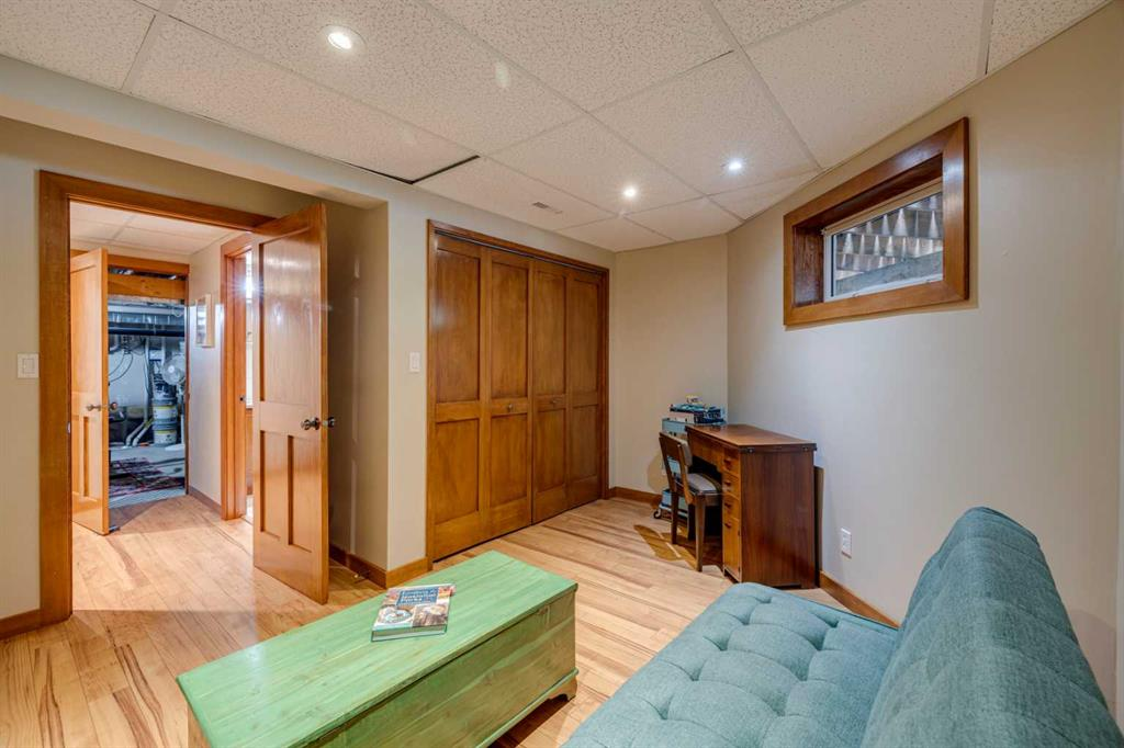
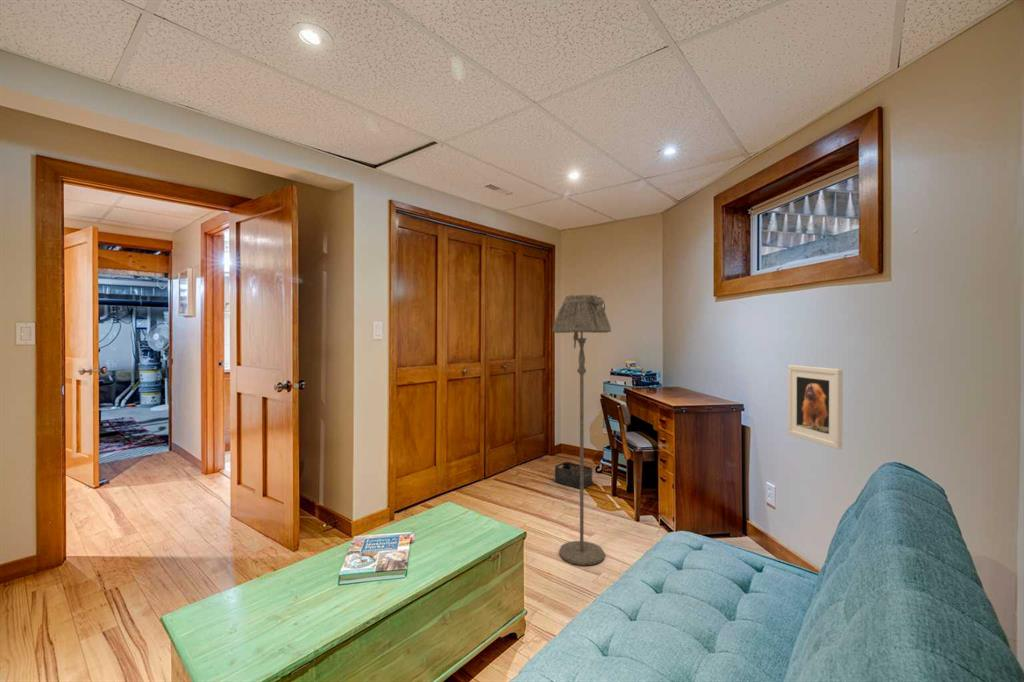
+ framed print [787,364,844,450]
+ floor lamp [552,293,612,567]
+ storage bin [554,461,593,489]
